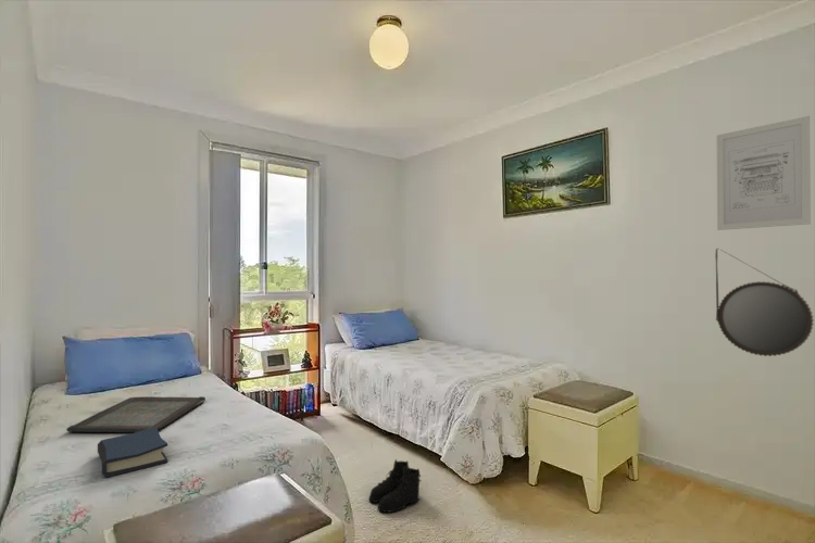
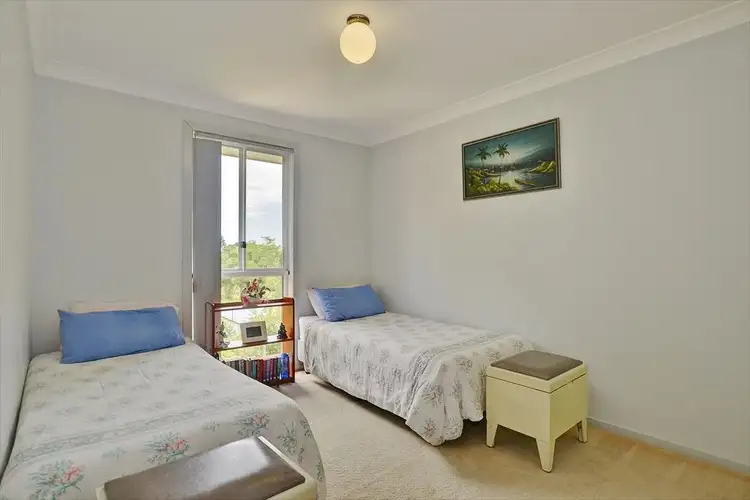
- wall art [716,115,812,231]
- serving tray [65,395,206,433]
- boots [367,458,422,514]
- hardback book [97,427,168,479]
- home mirror [714,248,815,357]
